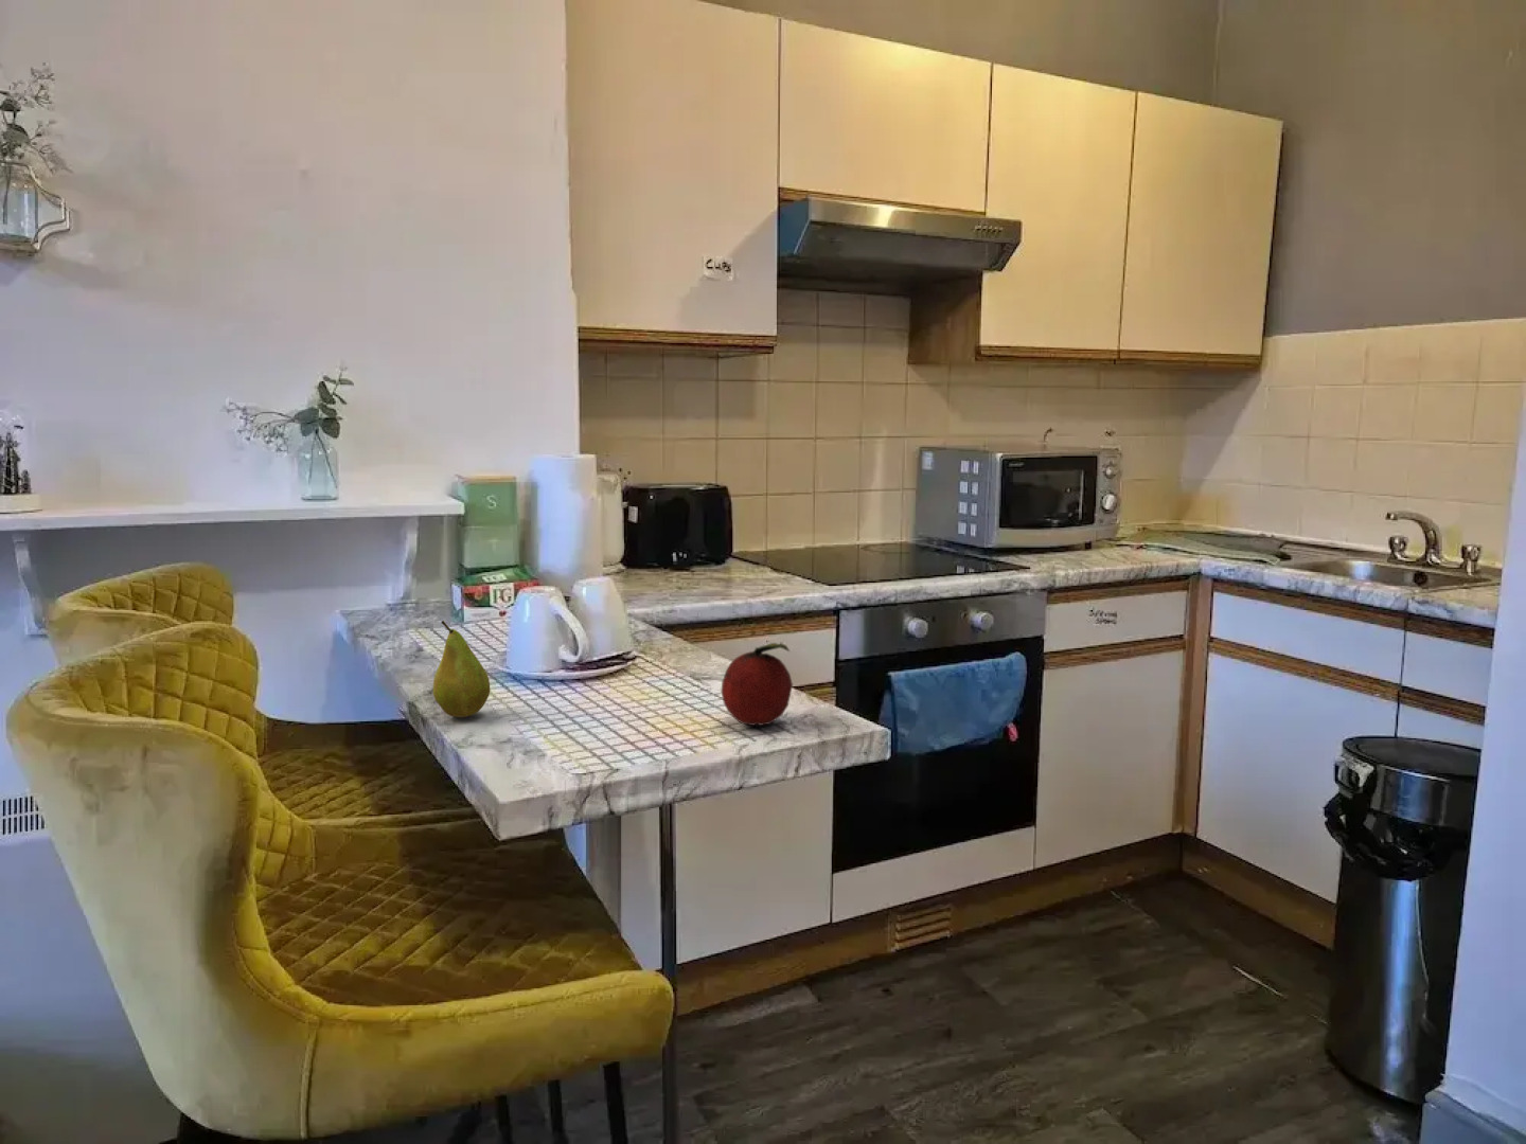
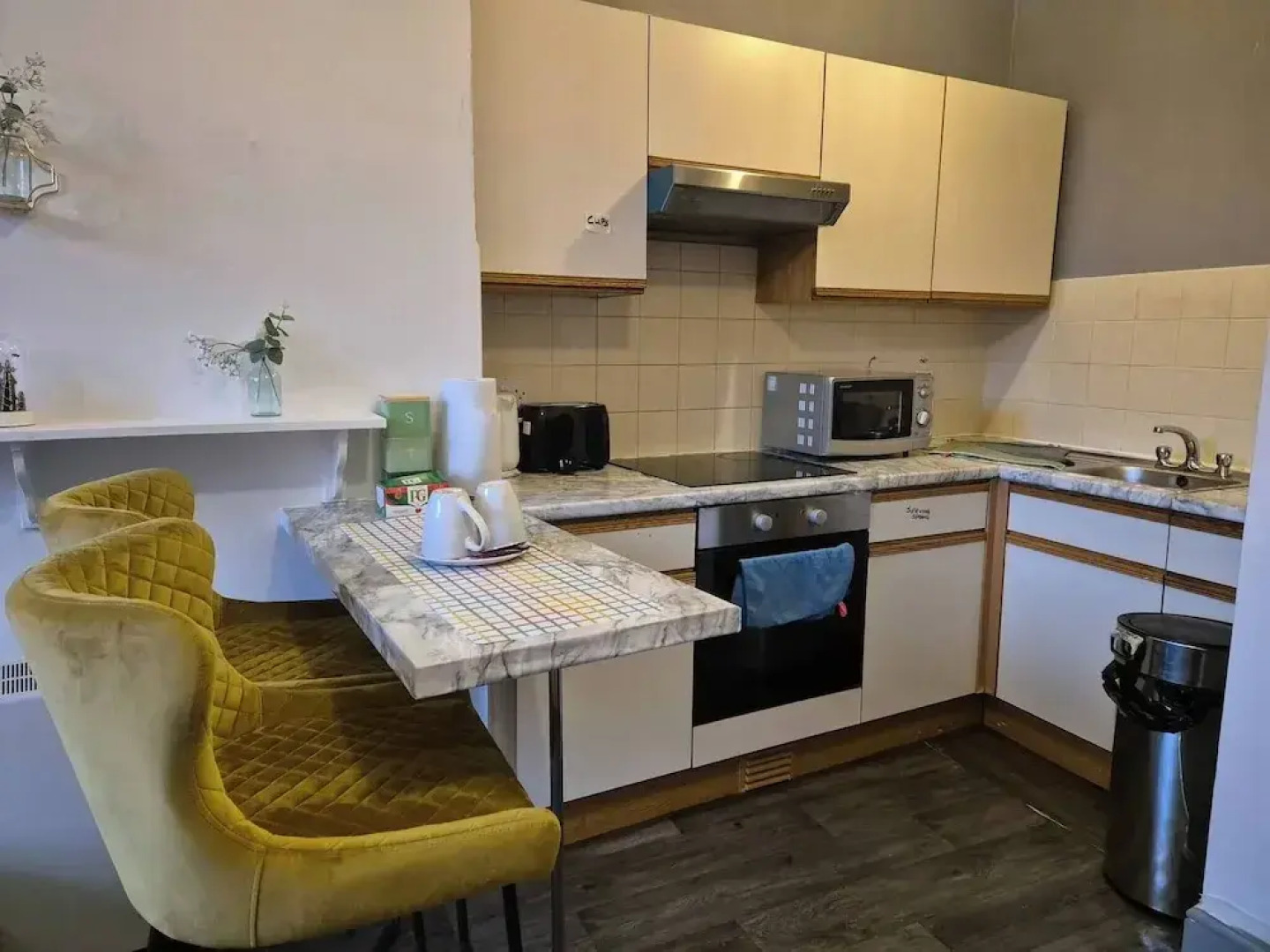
- fruit [433,620,490,719]
- fruit [721,642,794,727]
